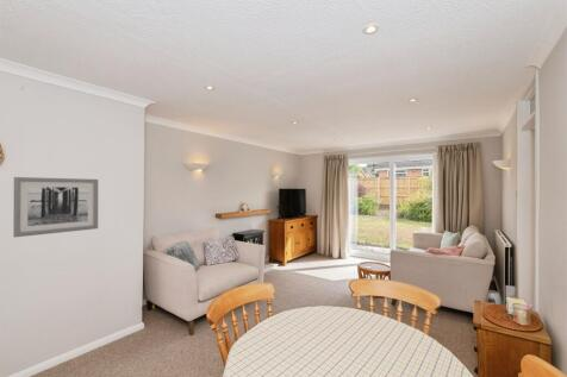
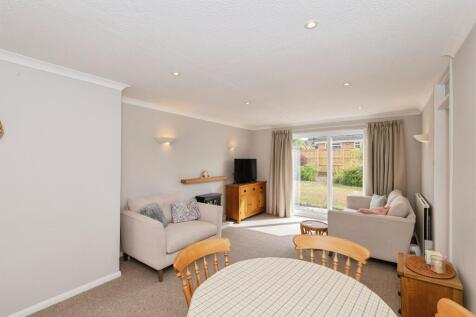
- wall art [12,176,99,238]
